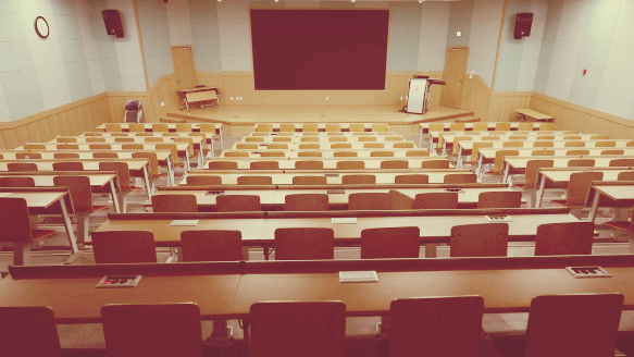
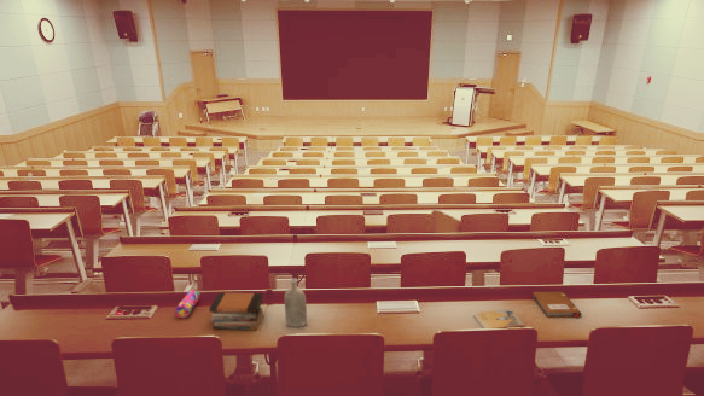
+ book [472,308,525,330]
+ notebook [531,291,582,319]
+ pencil case [174,289,202,319]
+ bottle [284,278,308,328]
+ book stack [208,292,264,332]
